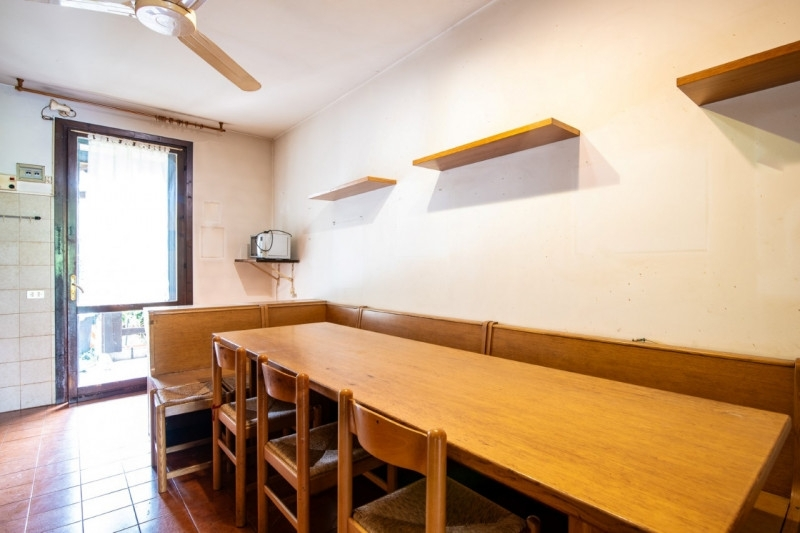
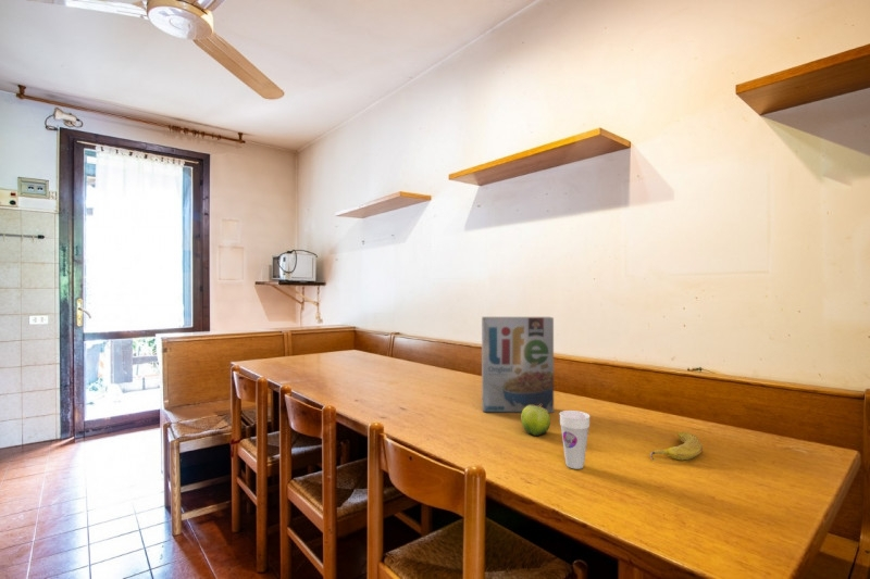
+ cup [559,410,592,470]
+ fruit [649,431,704,461]
+ cereal box [481,316,555,414]
+ fruit [520,404,551,437]
